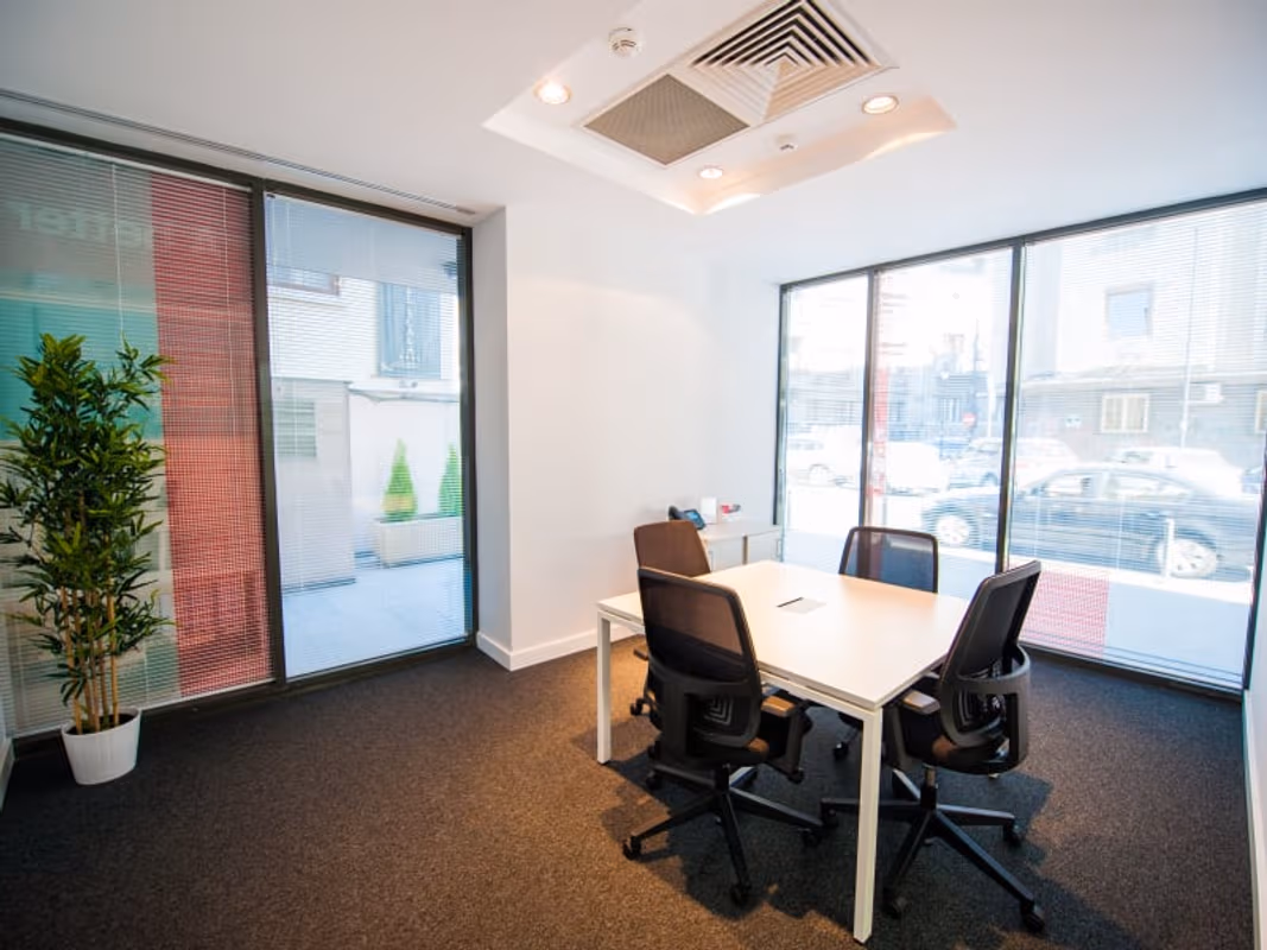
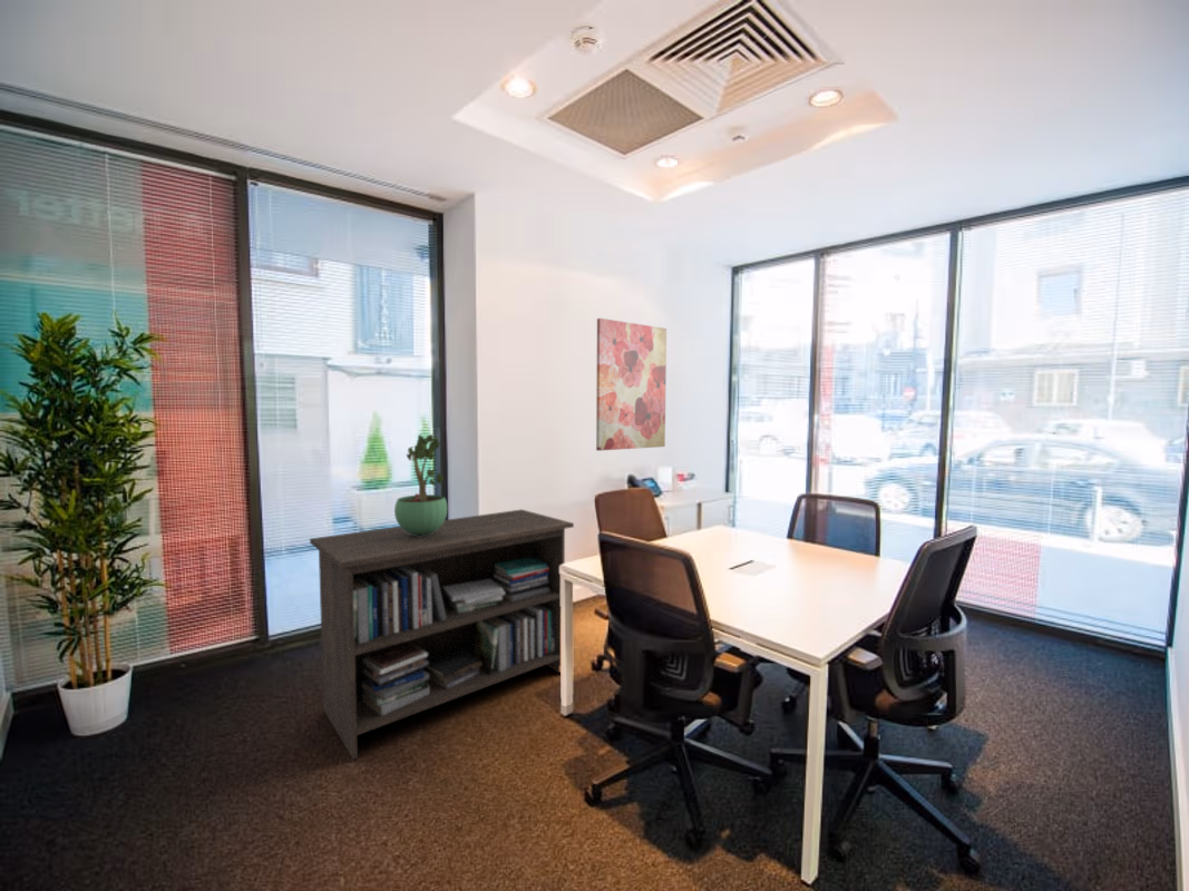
+ storage cabinet [309,508,575,760]
+ wall art [595,317,667,452]
+ potted plant [393,433,448,536]
